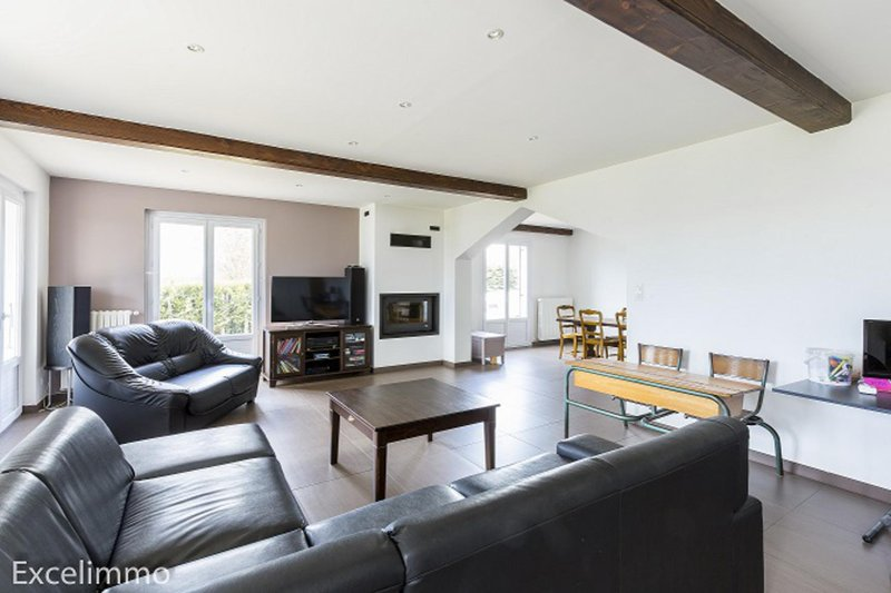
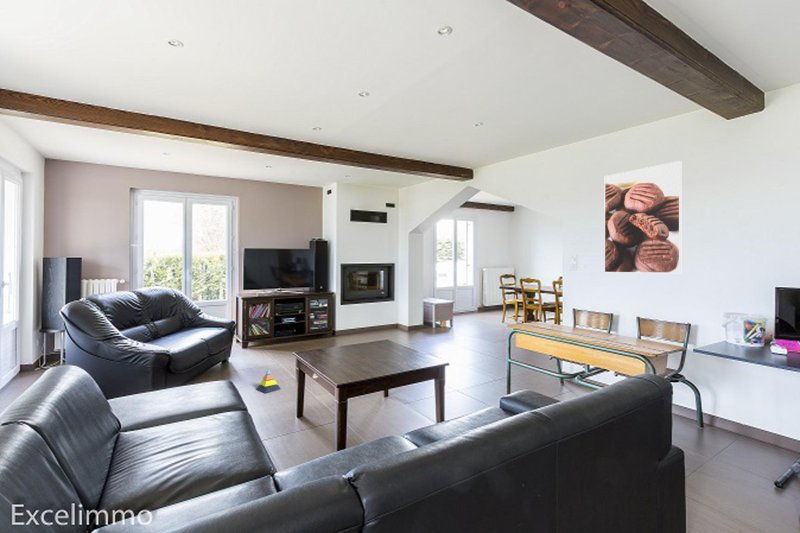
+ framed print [603,160,682,274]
+ stacking toy [255,368,282,394]
